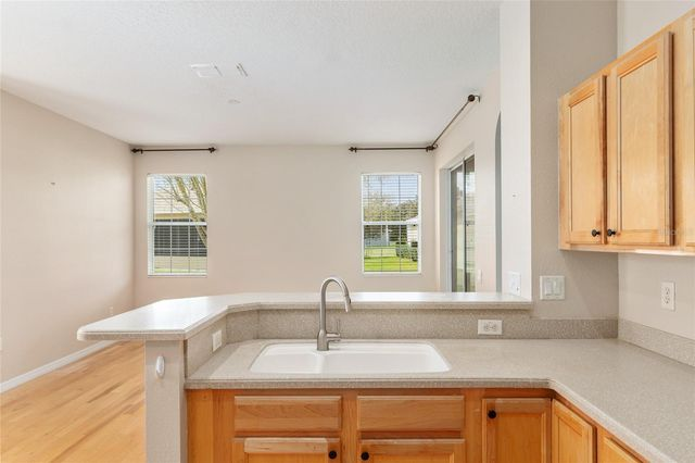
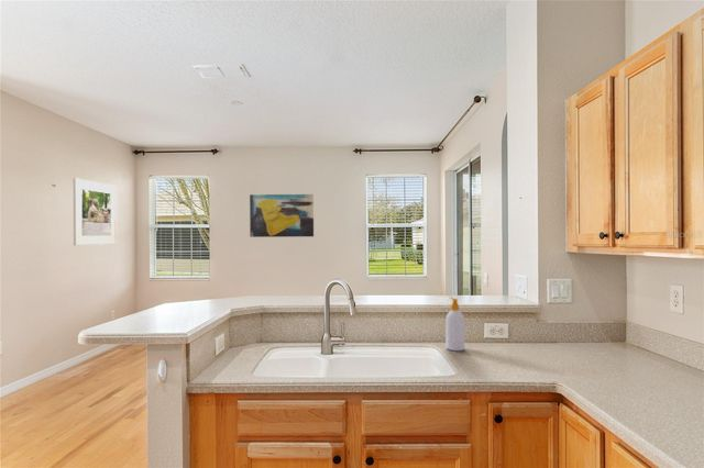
+ soap bottle [444,297,465,352]
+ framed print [73,177,118,246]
+ wall art [249,193,315,238]
